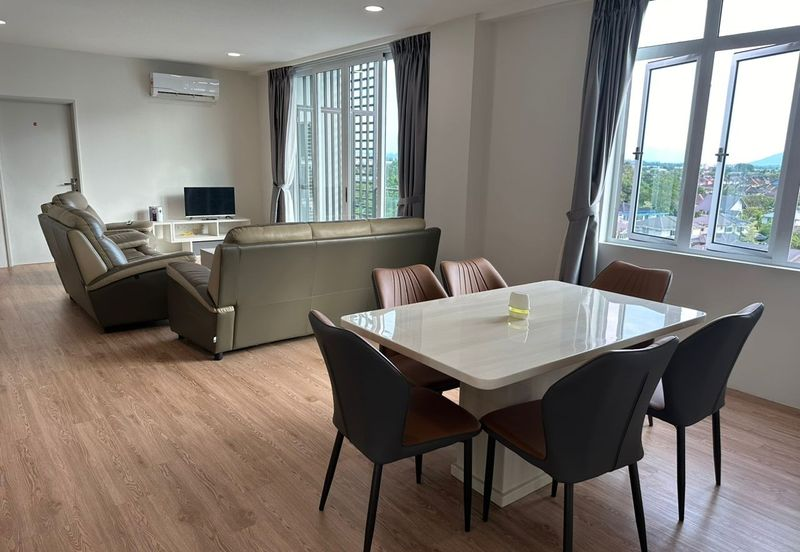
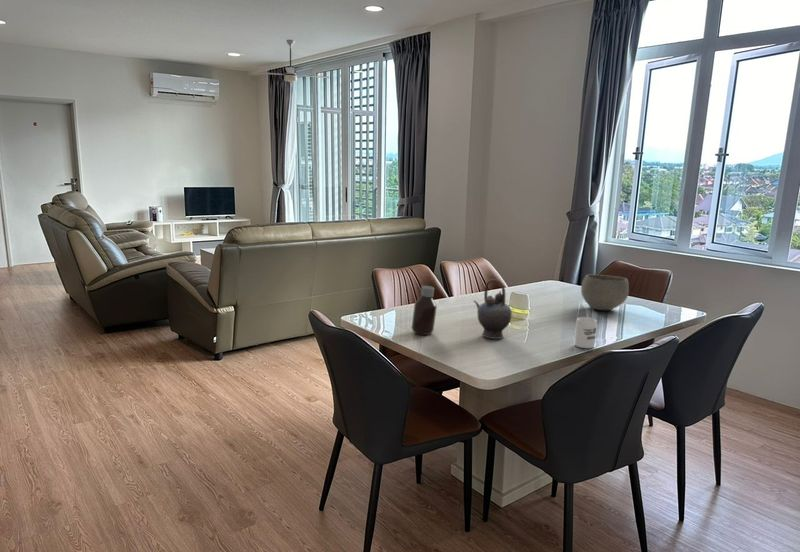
+ bottle [411,285,438,336]
+ ceiling fan [250,39,331,83]
+ bowl [580,274,630,311]
+ cup [573,316,598,349]
+ teapot [472,278,513,340]
